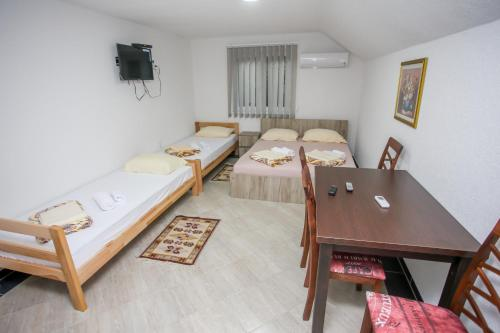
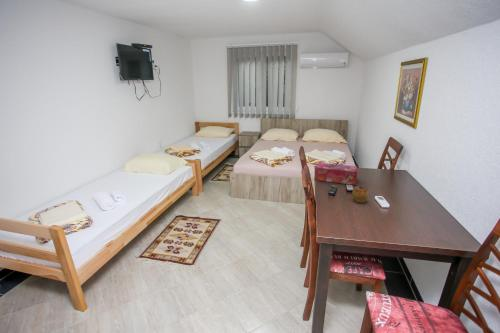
+ tissue box [314,162,358,186]
+ apple [351,185,369,203]
